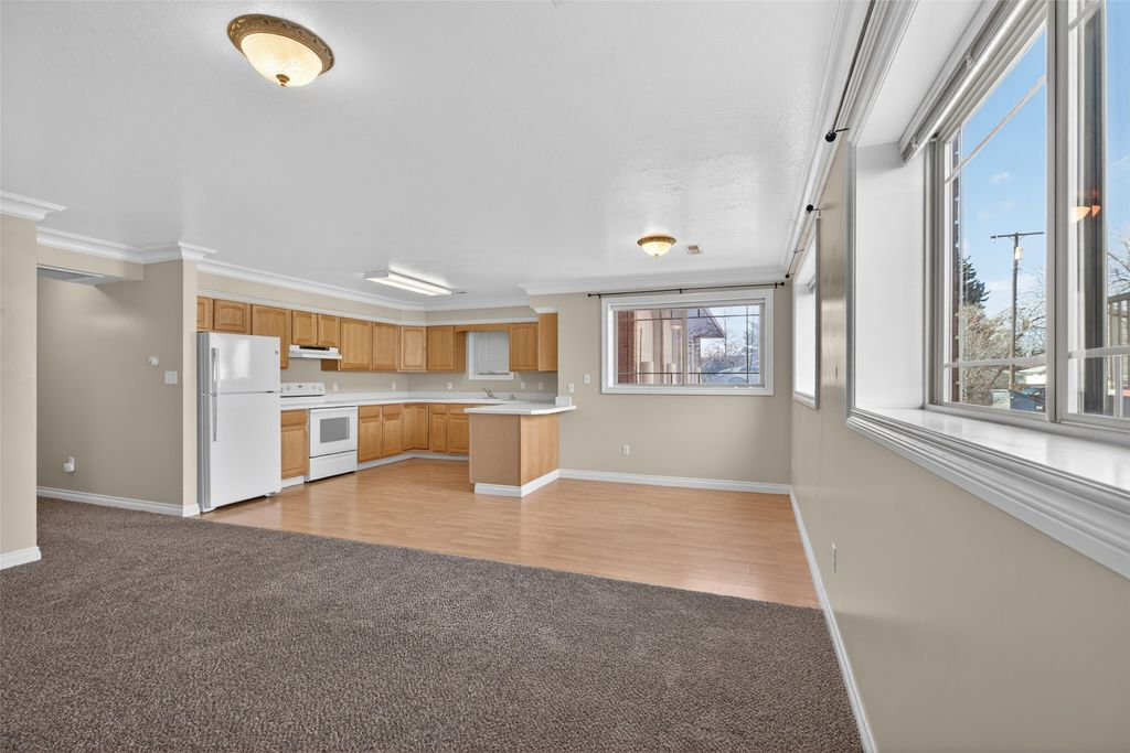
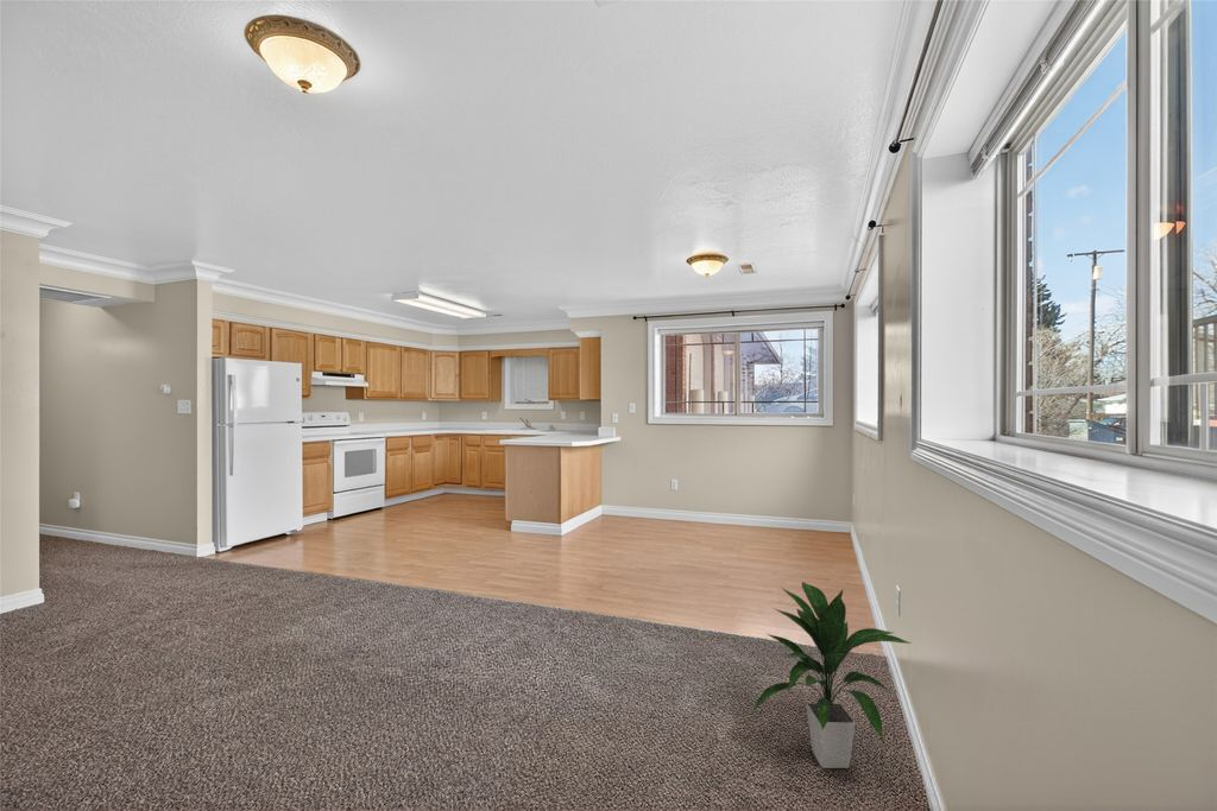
+ indoor plant [750,581,913,769]
